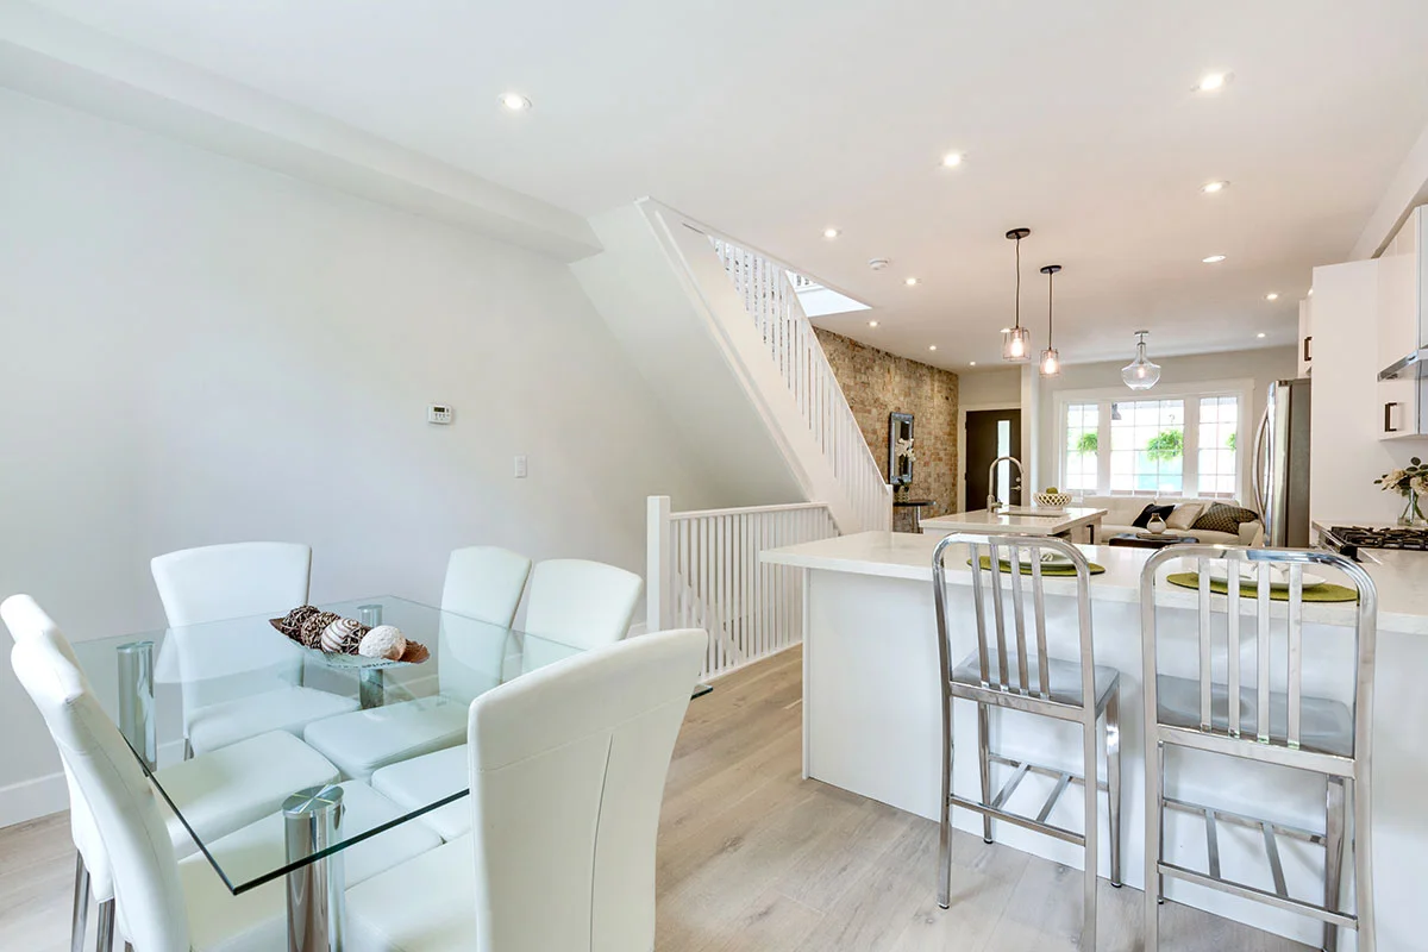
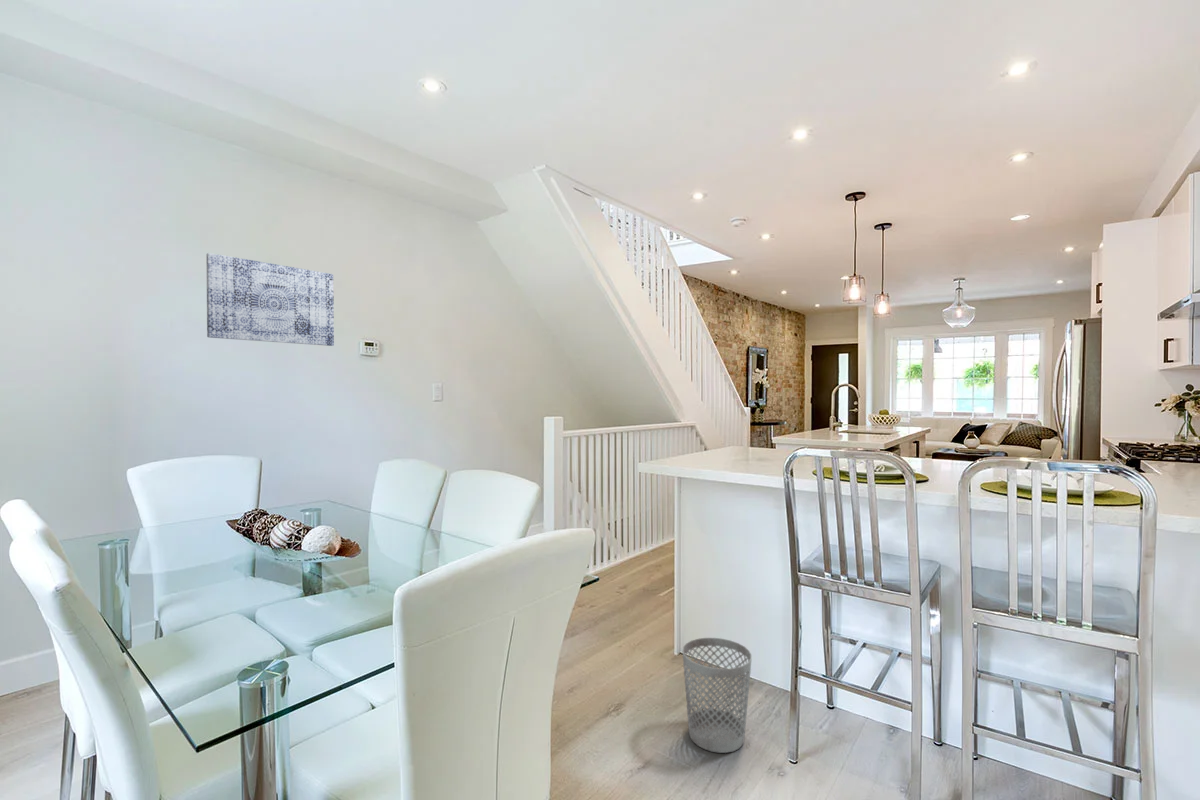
+ wastebasket [681,637,753,754]
+ wall art [205,252,335,347]
